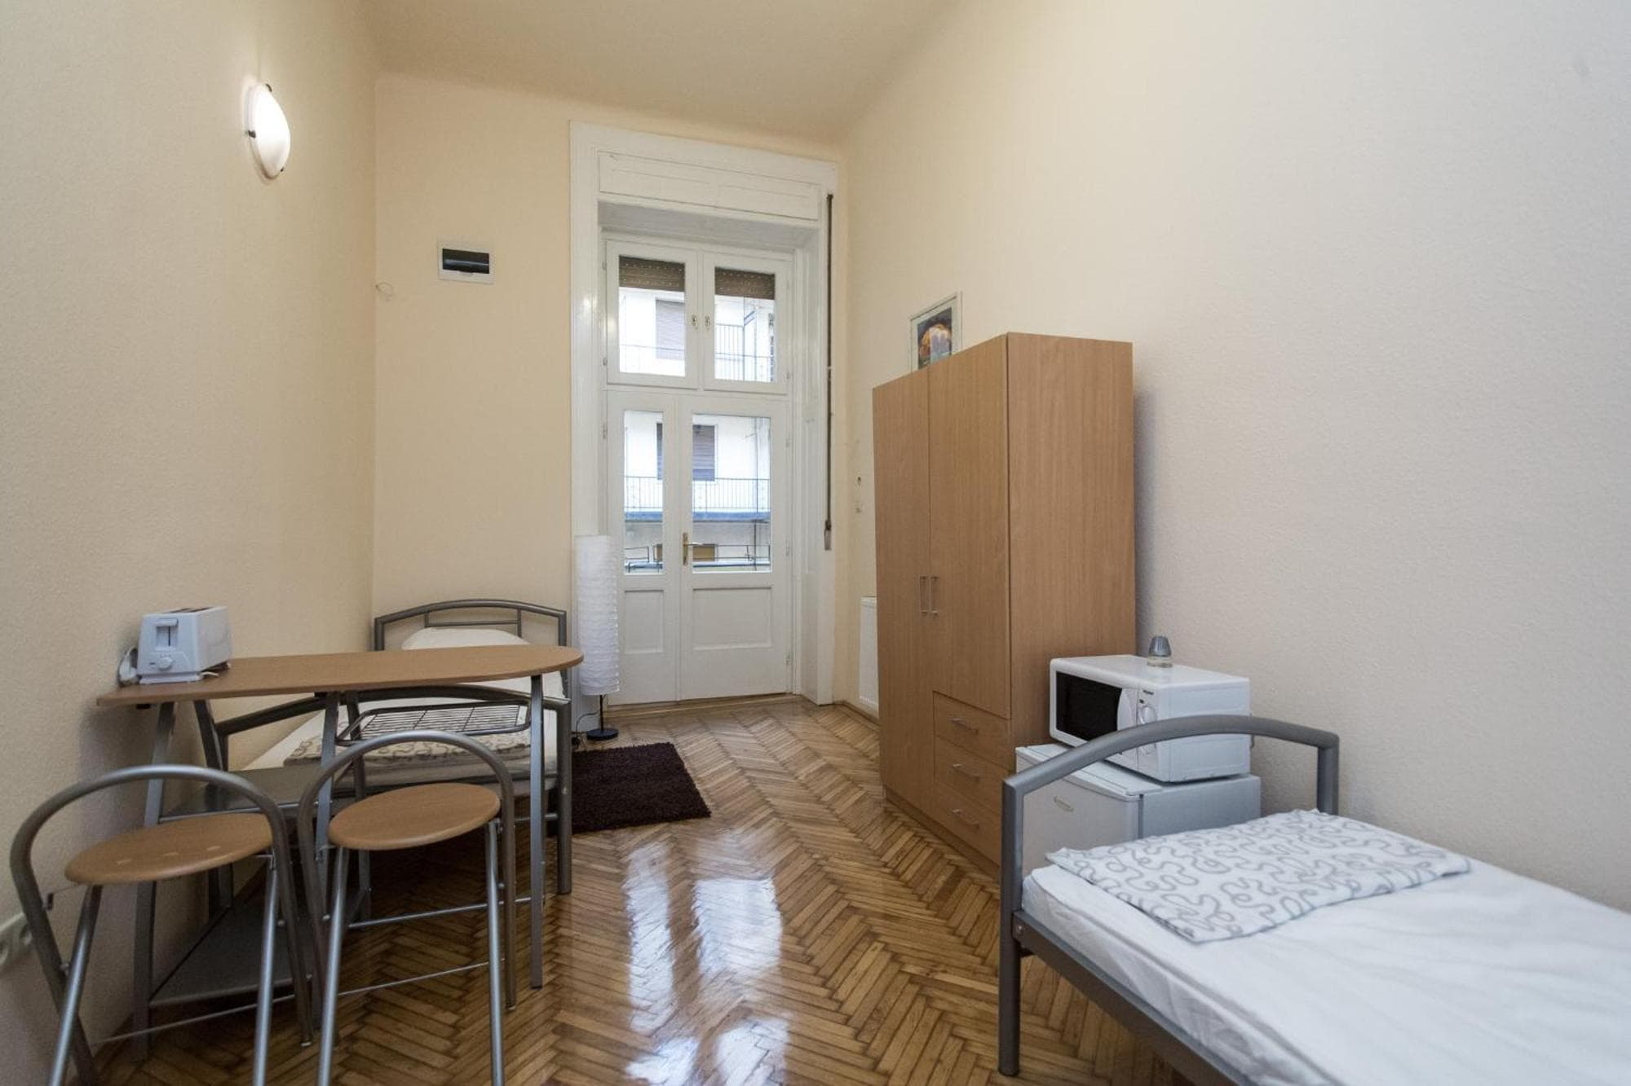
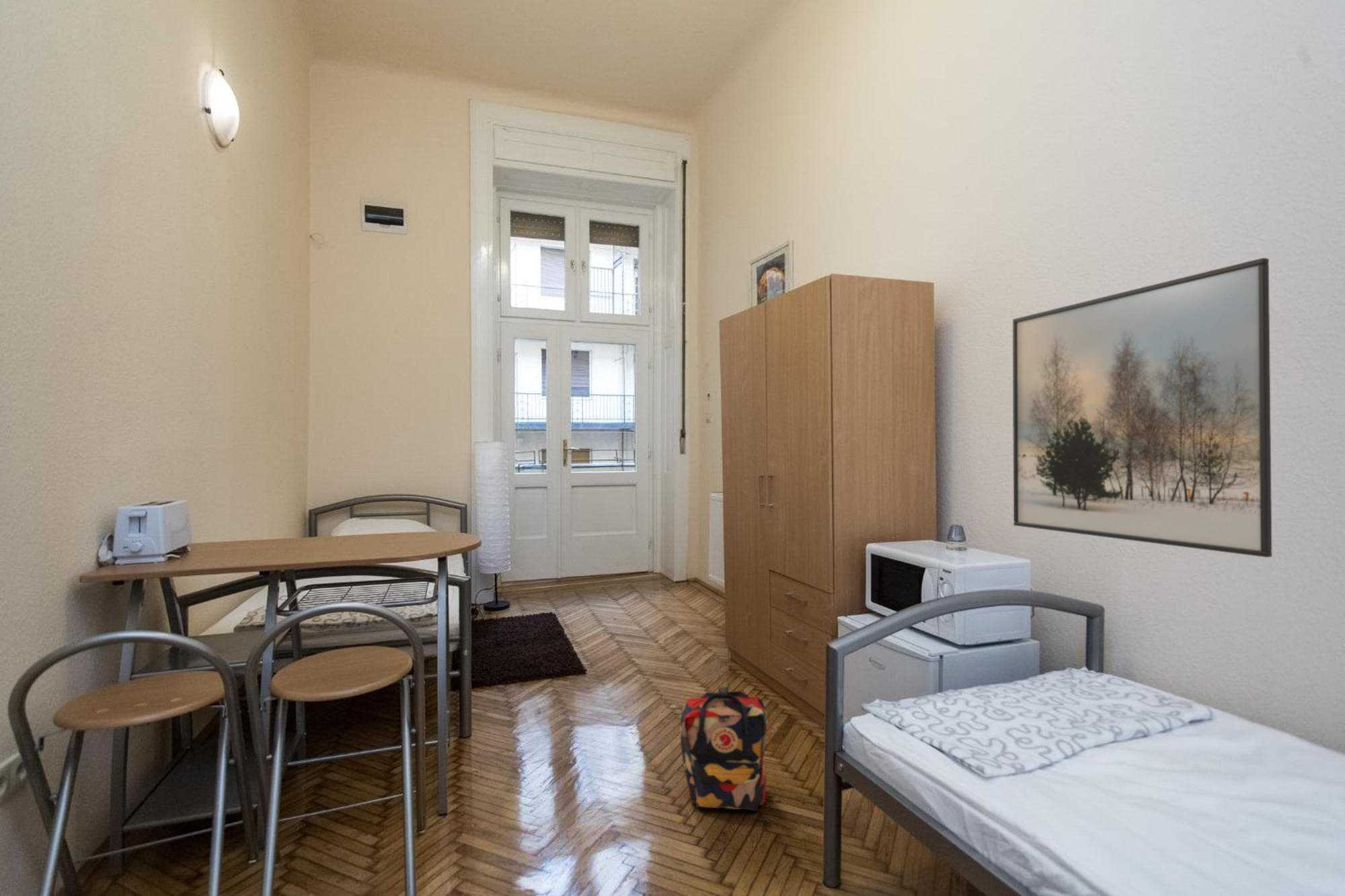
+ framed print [1012,257,1272,558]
+ backpack [679,686,768,811]
